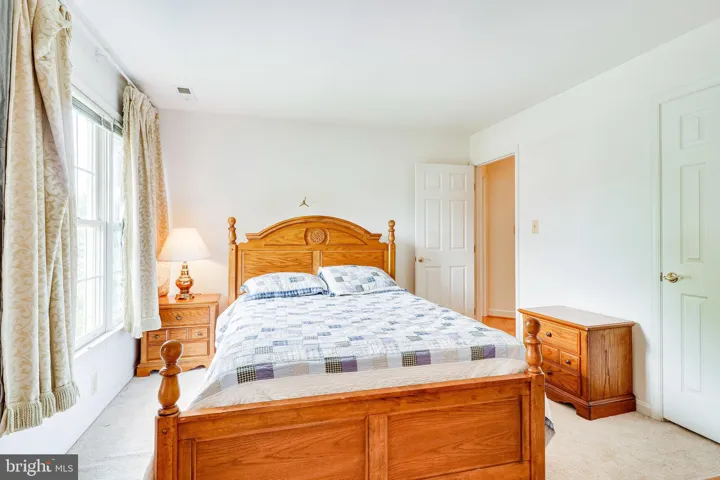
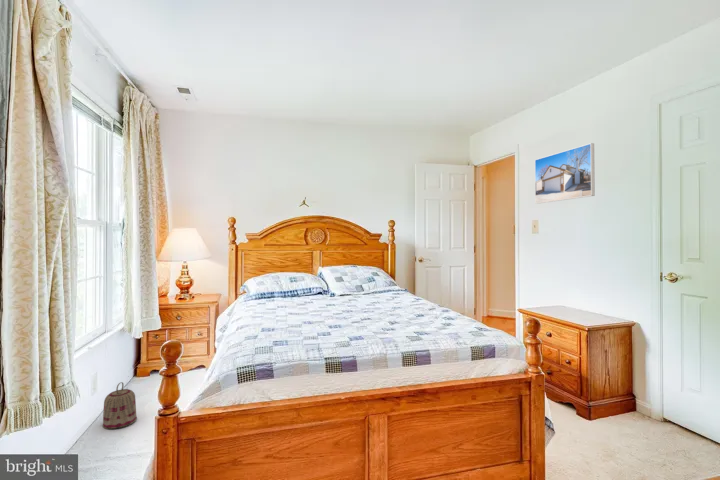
+ basket [102,381,138,430]
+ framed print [534,142,596,205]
